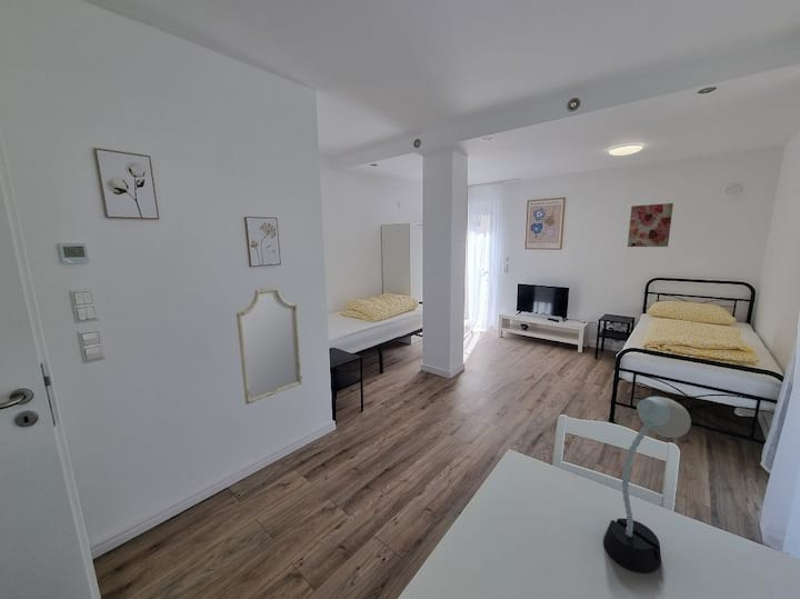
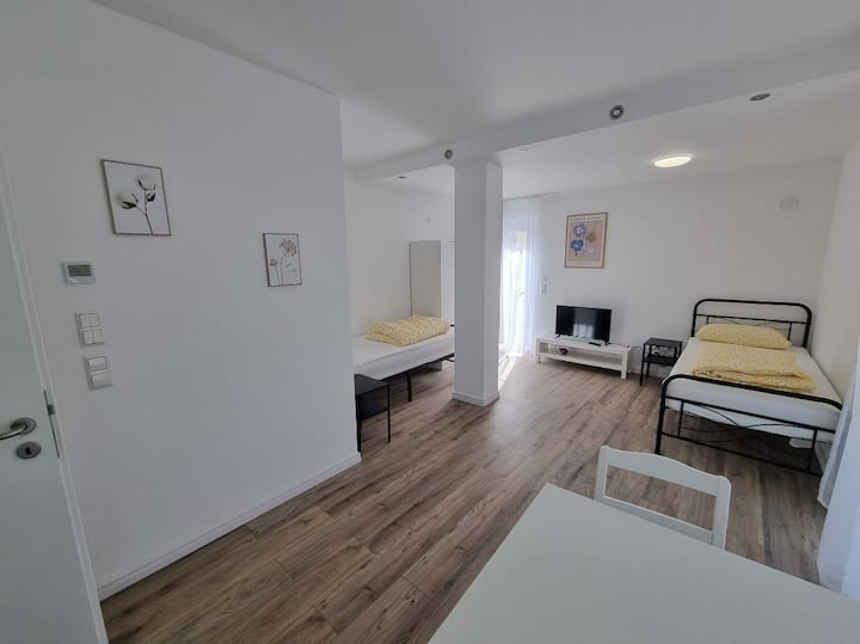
- desk lamp [602,396,692,573]
- home mirror [236,286,303,406]
- wall art [627,202,674,248]
